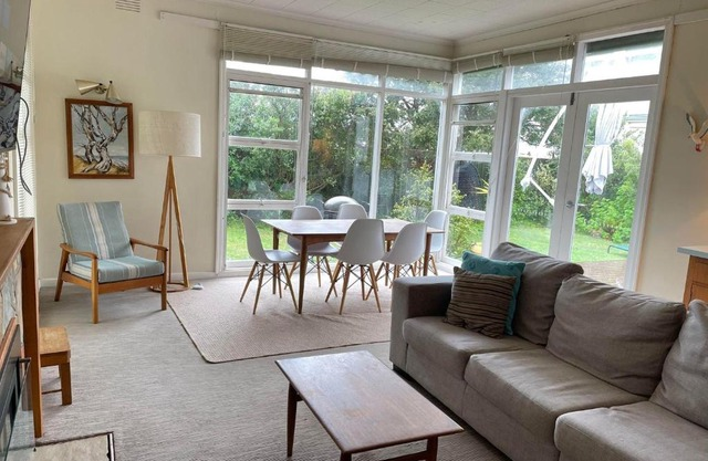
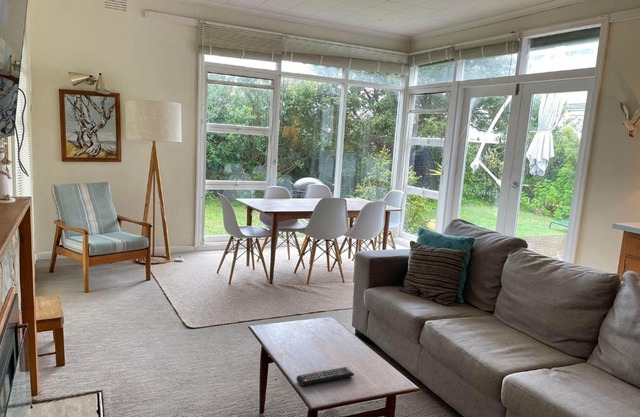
+ remote control [296,366,355,387]
